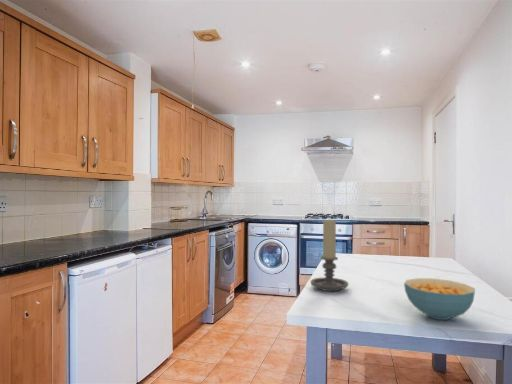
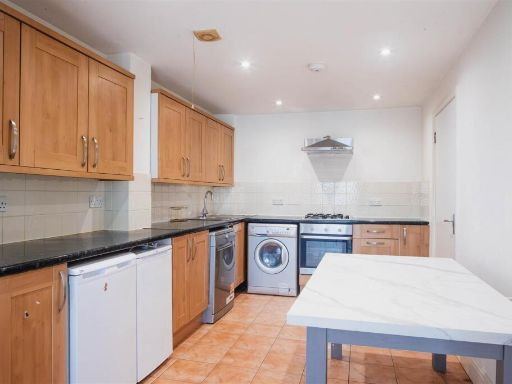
- candle holder [310,218,349,292]
- cereal bowl [403,277,476,321]
